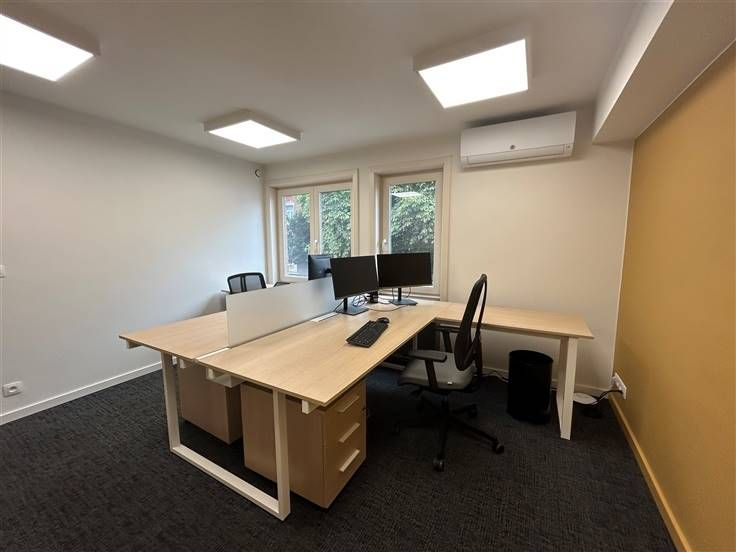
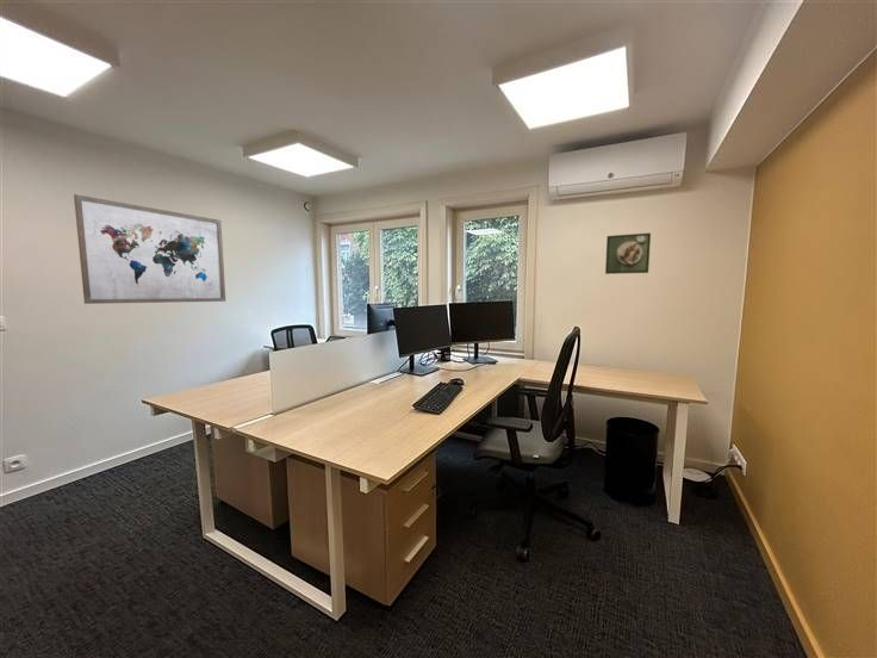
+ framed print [604,231,652,275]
+ wall art [73,193,226,305]
